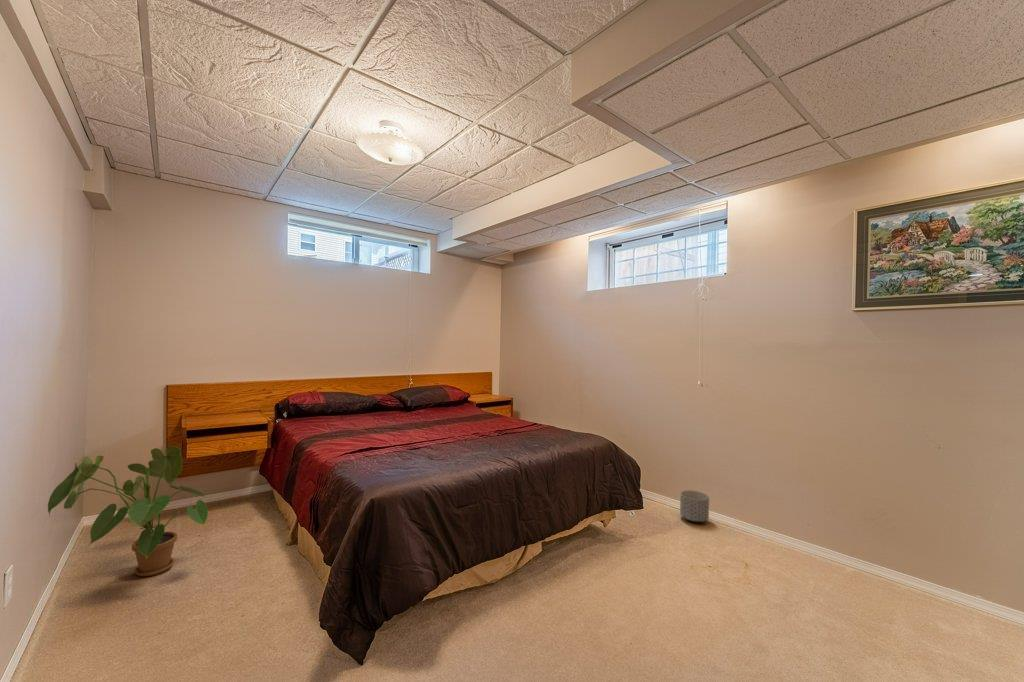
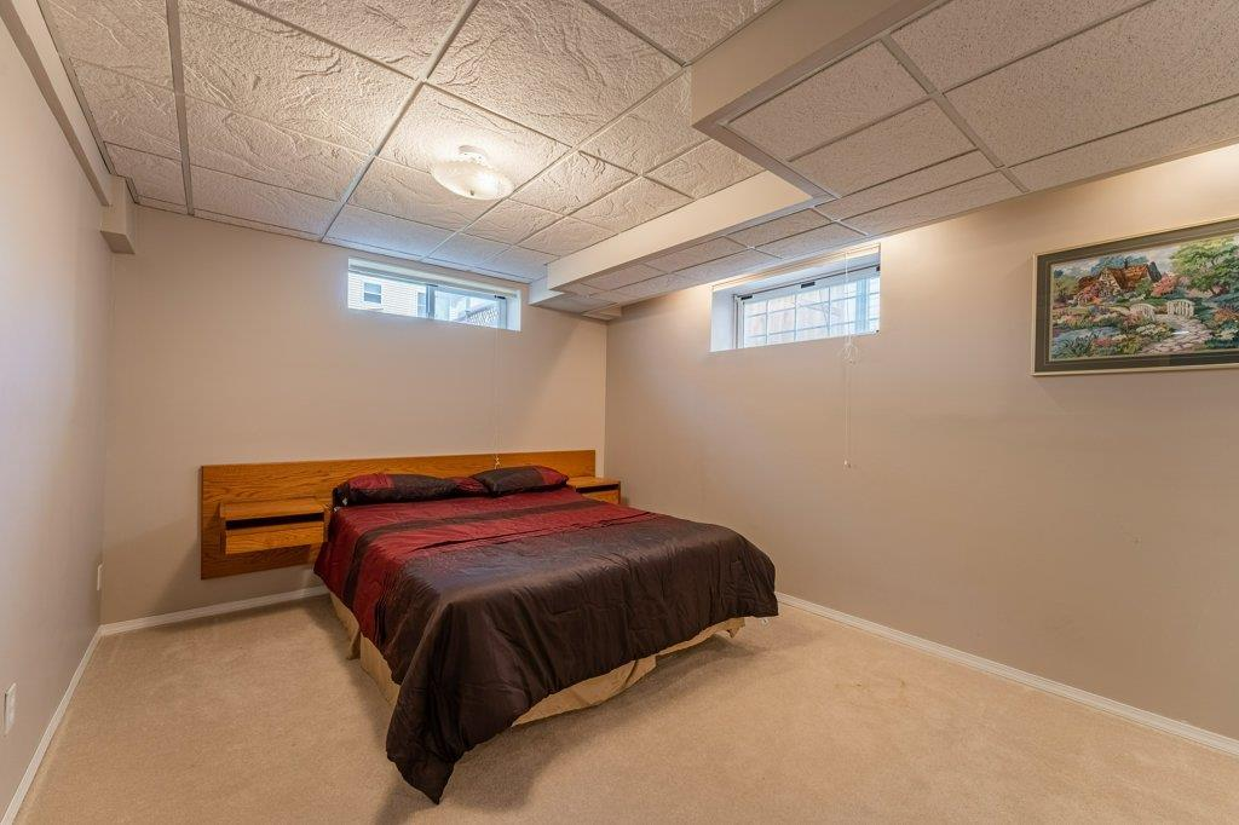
- planter [679,489,710,523]
- house plant [47,445,209,577]
